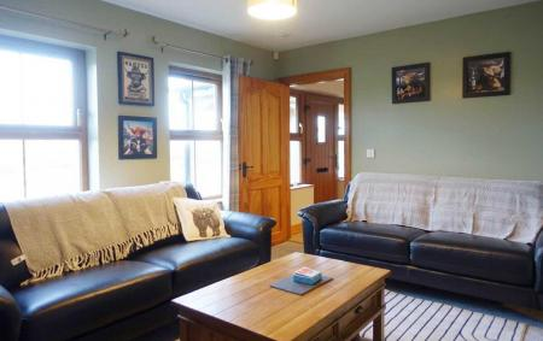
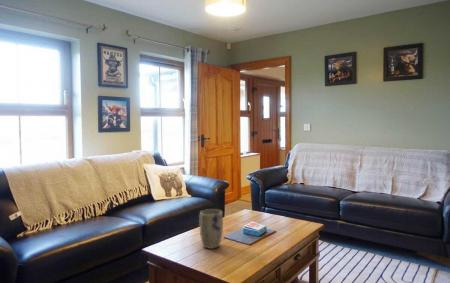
+ plant pot [199,208,224,250]
